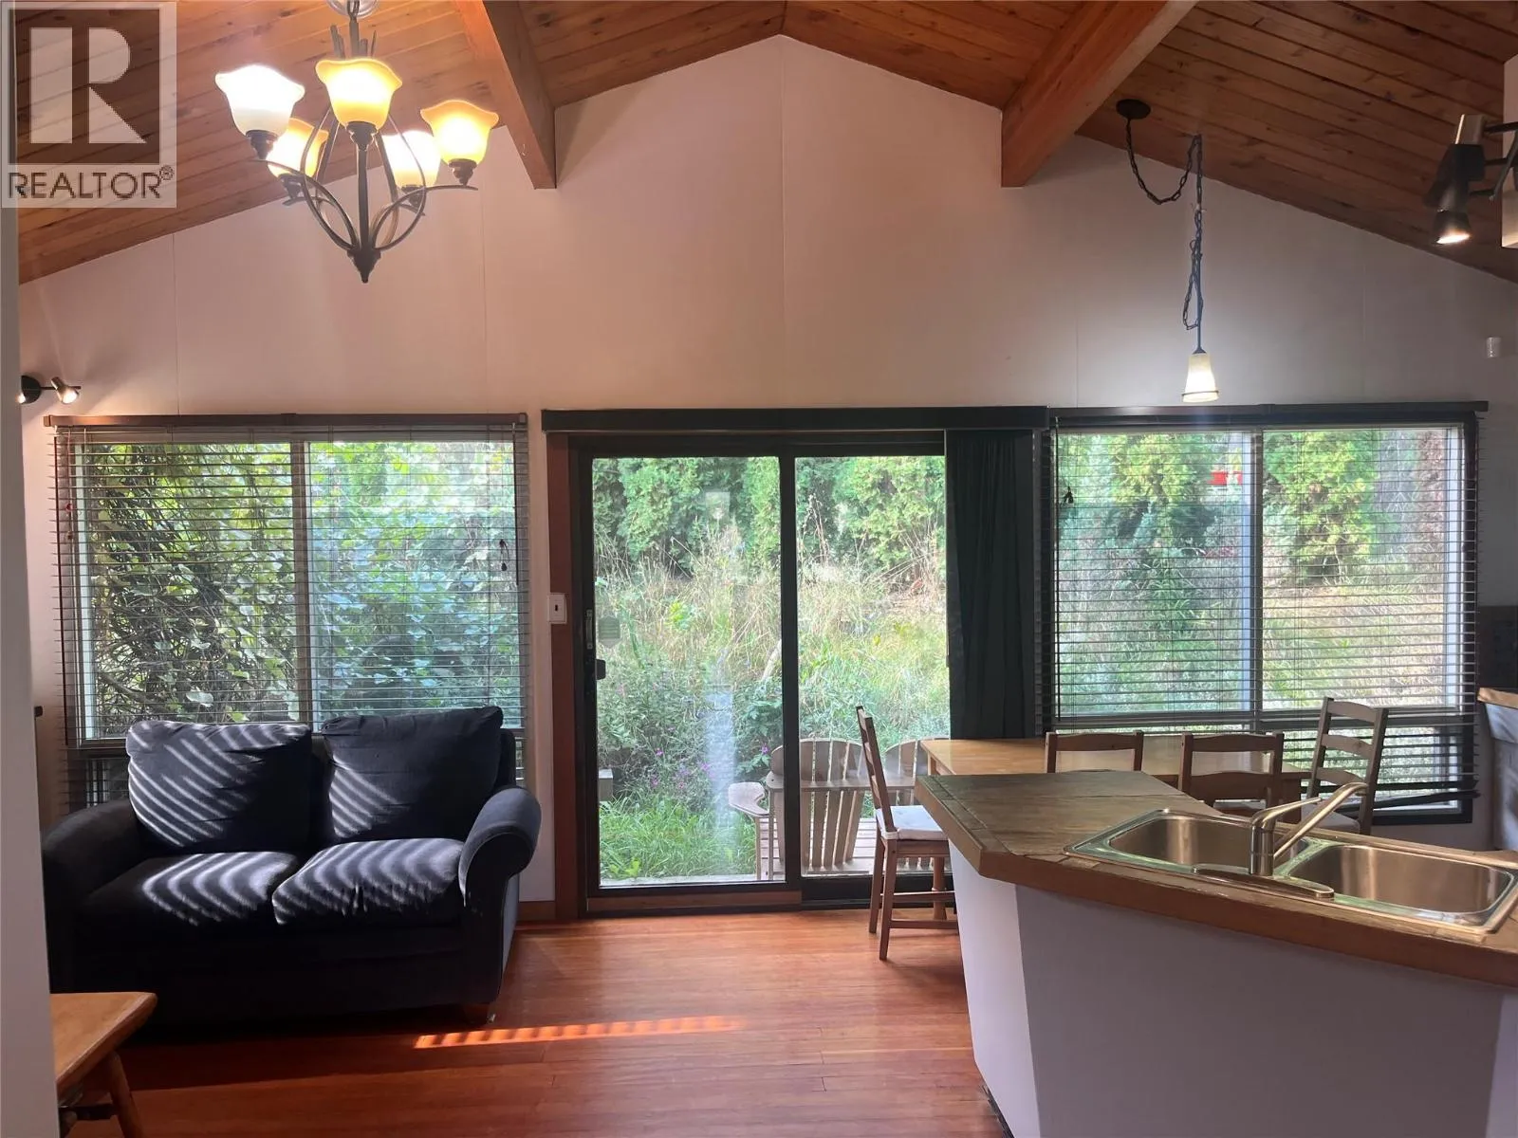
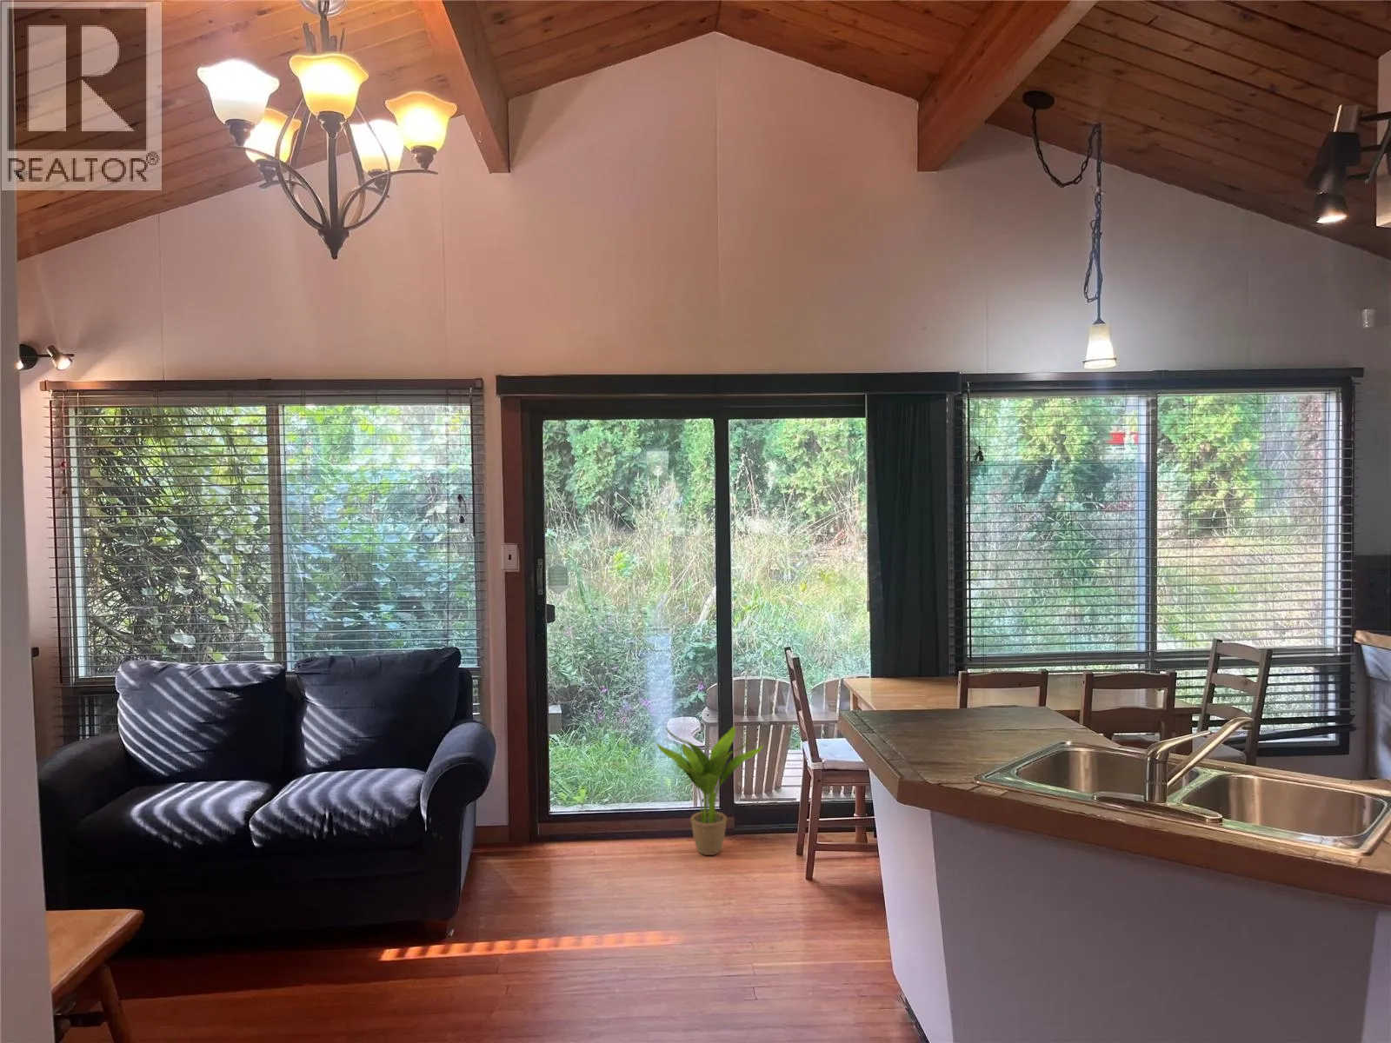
+ potted plant [655,725,765,856]
